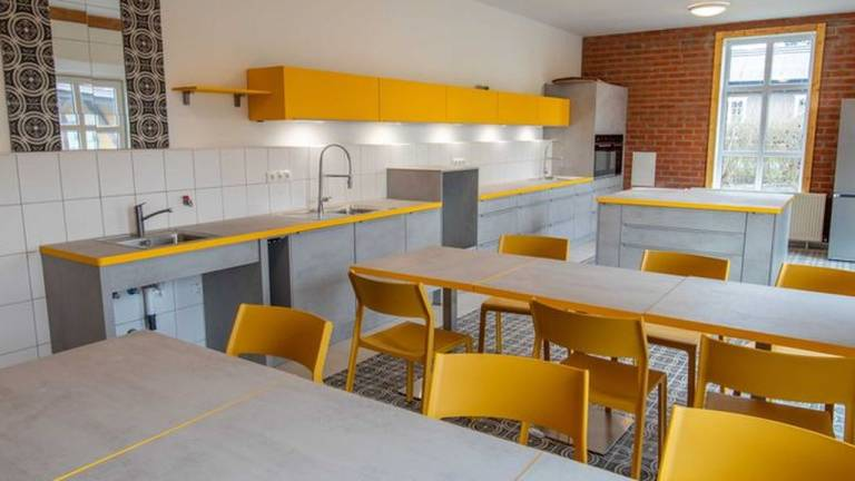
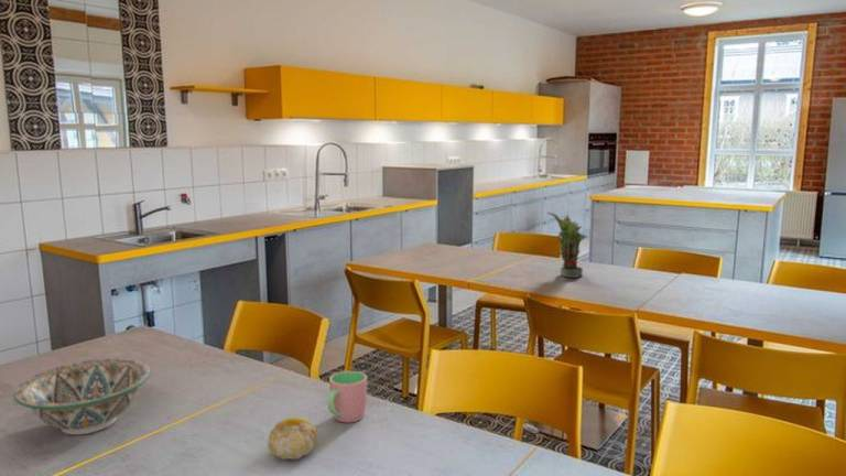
+ fruit [267,416,318,461]
+ cup [326,370,368,424]
+ potted plant [546,210,588,279]
+ decorative bowl [12,357,151,435]
